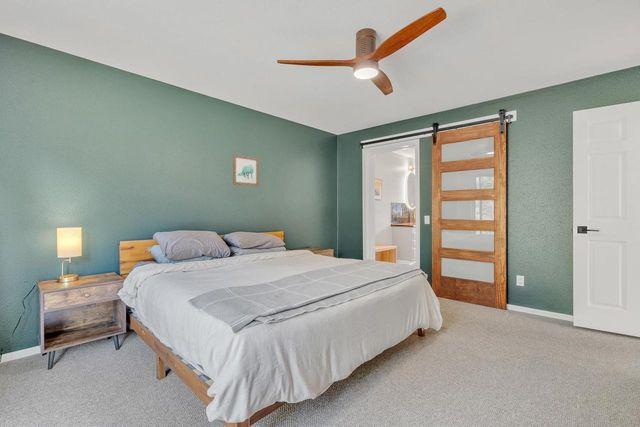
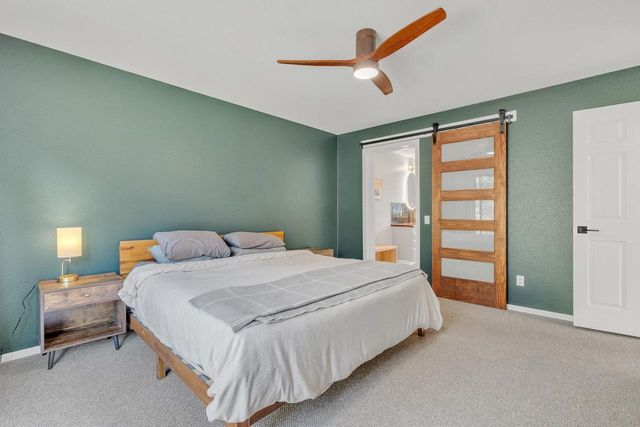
- wall art [232,153,260,188]
